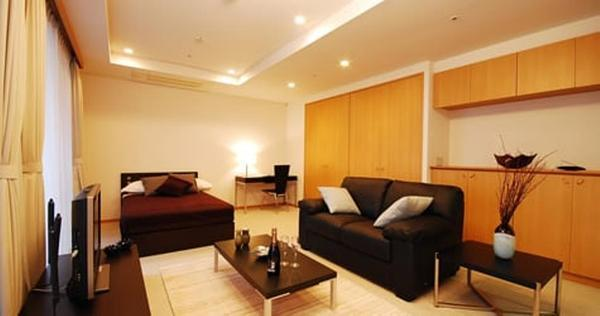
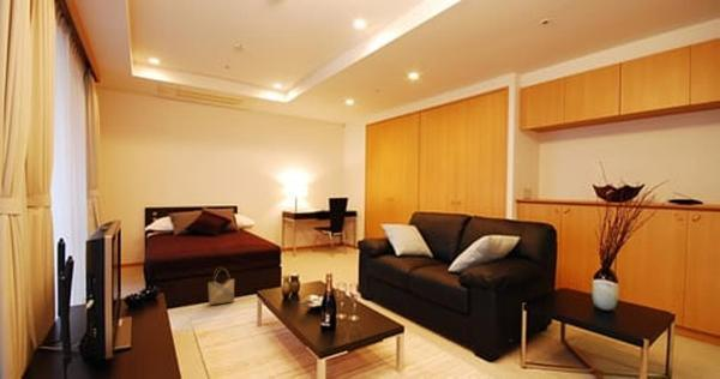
+ woven basket [206,266,235,306]
